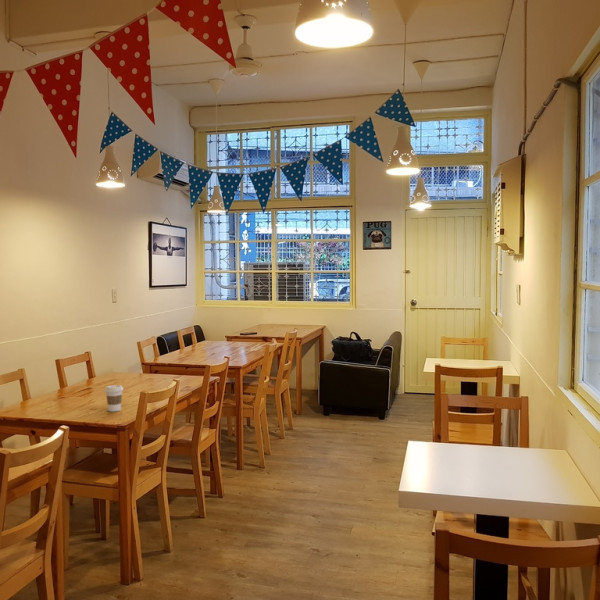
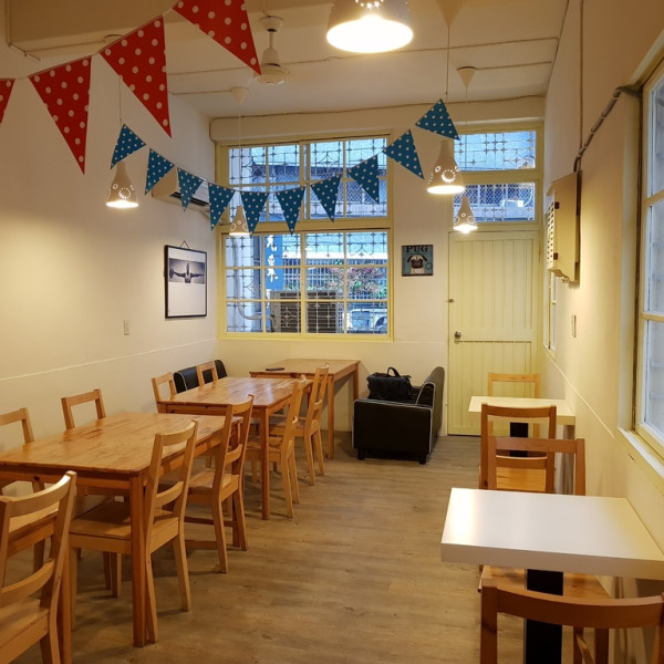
- coffee cup [104,384,124,413]
